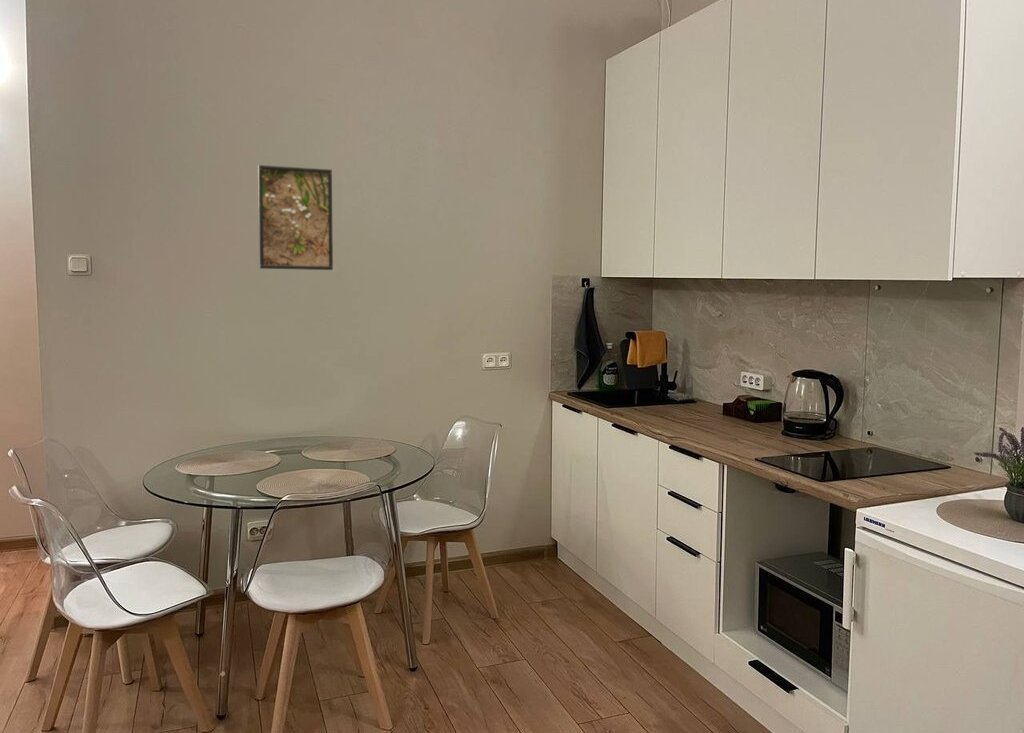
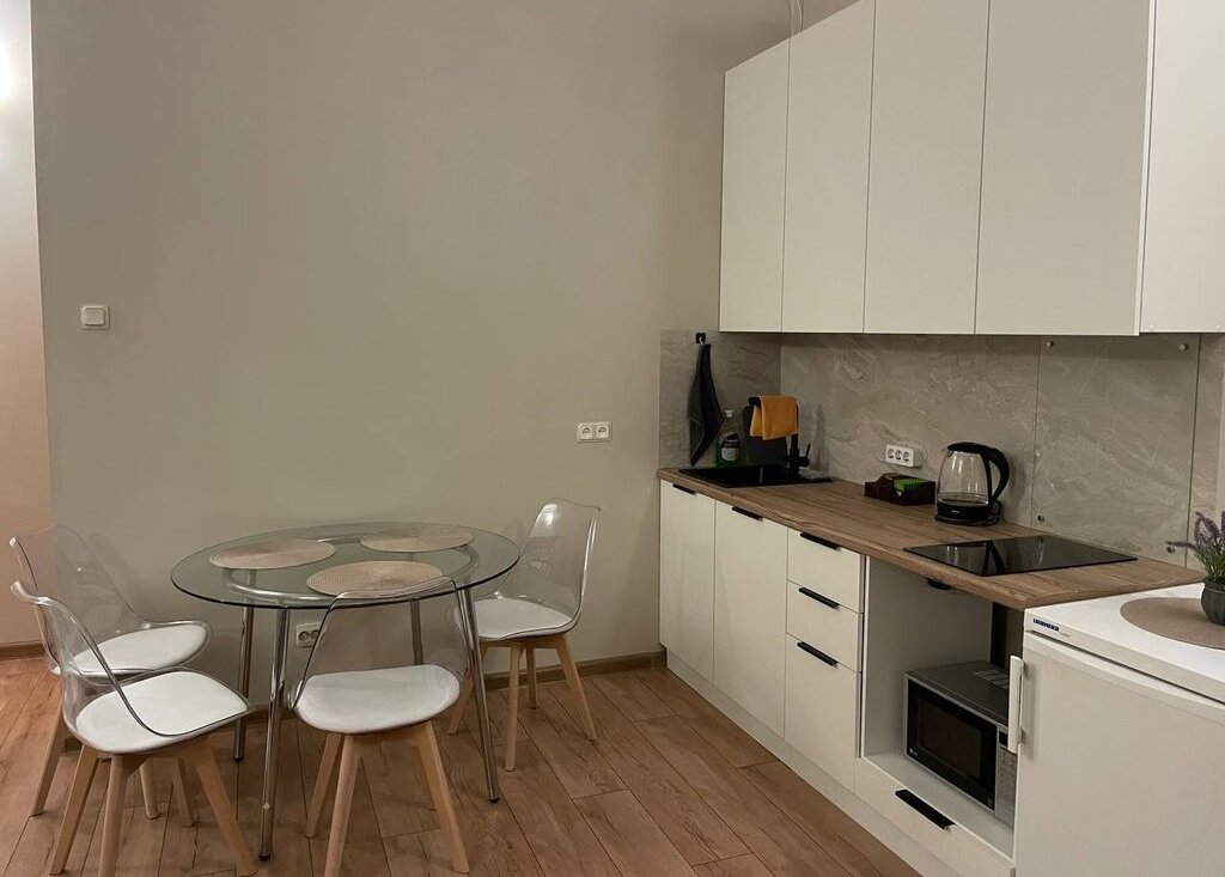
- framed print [257,164,334,271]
